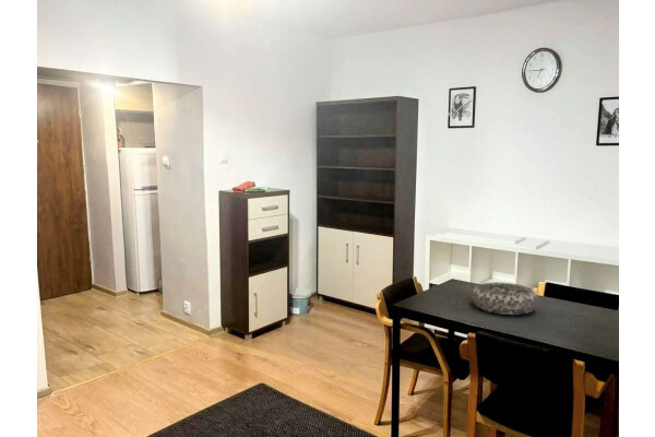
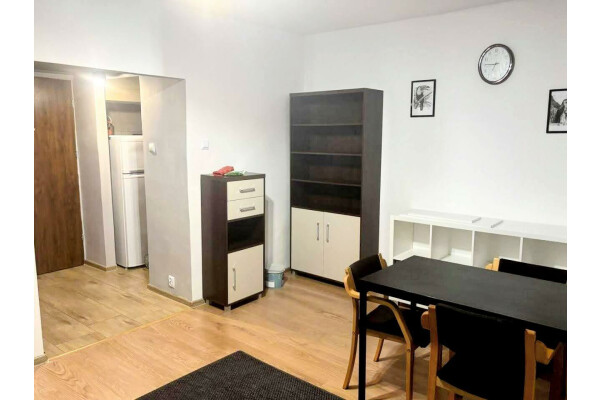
- decorative bowl [471,281,539,316]
